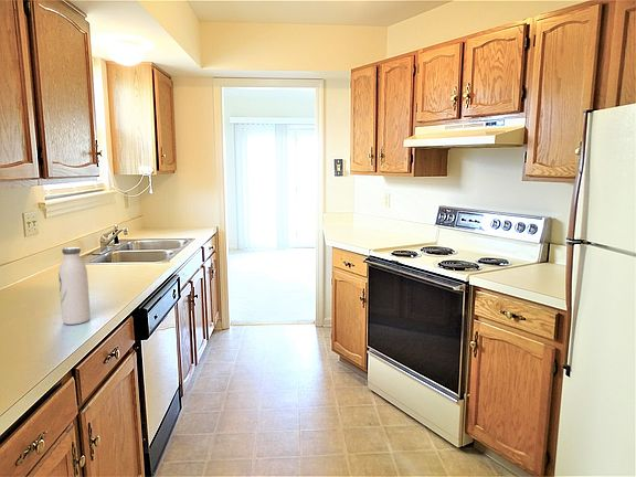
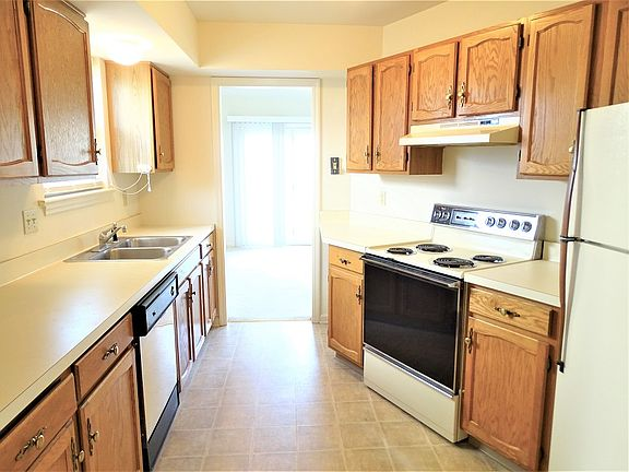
- water bottle [57,246,92,326]
